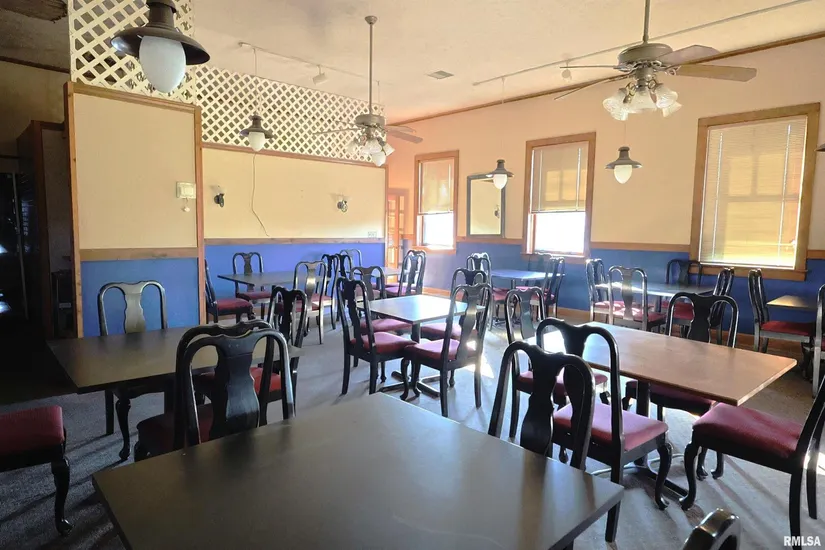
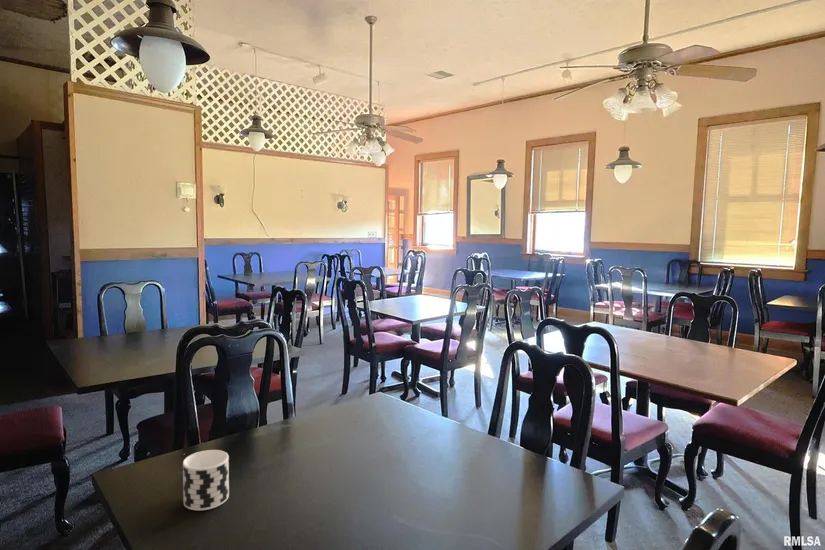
+ cup [182,449,230,511]
